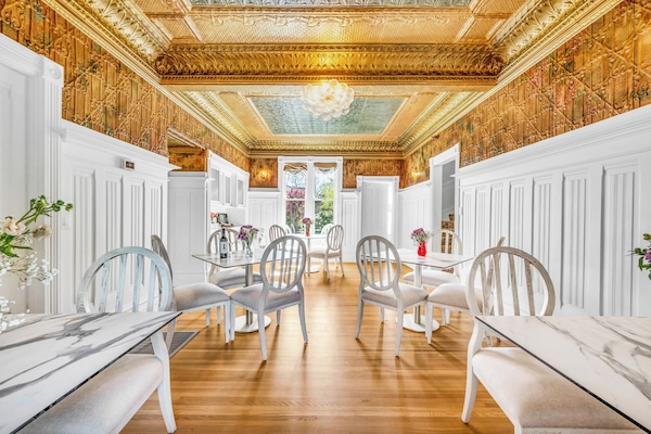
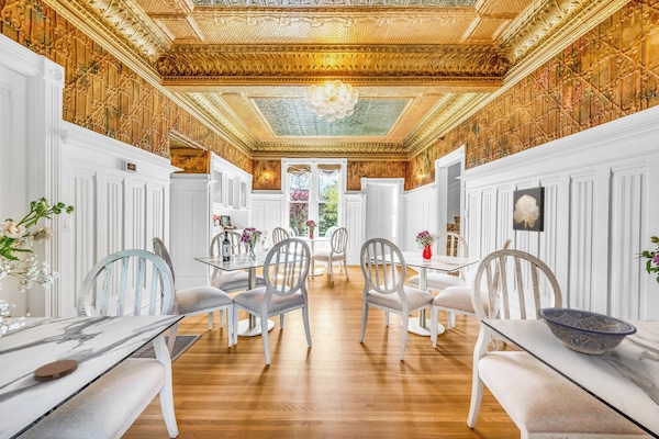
+ decorative bowl [537,306,638,356]
+ wall art [512,185,546,233]
+ coaster [33,359,79,382]
